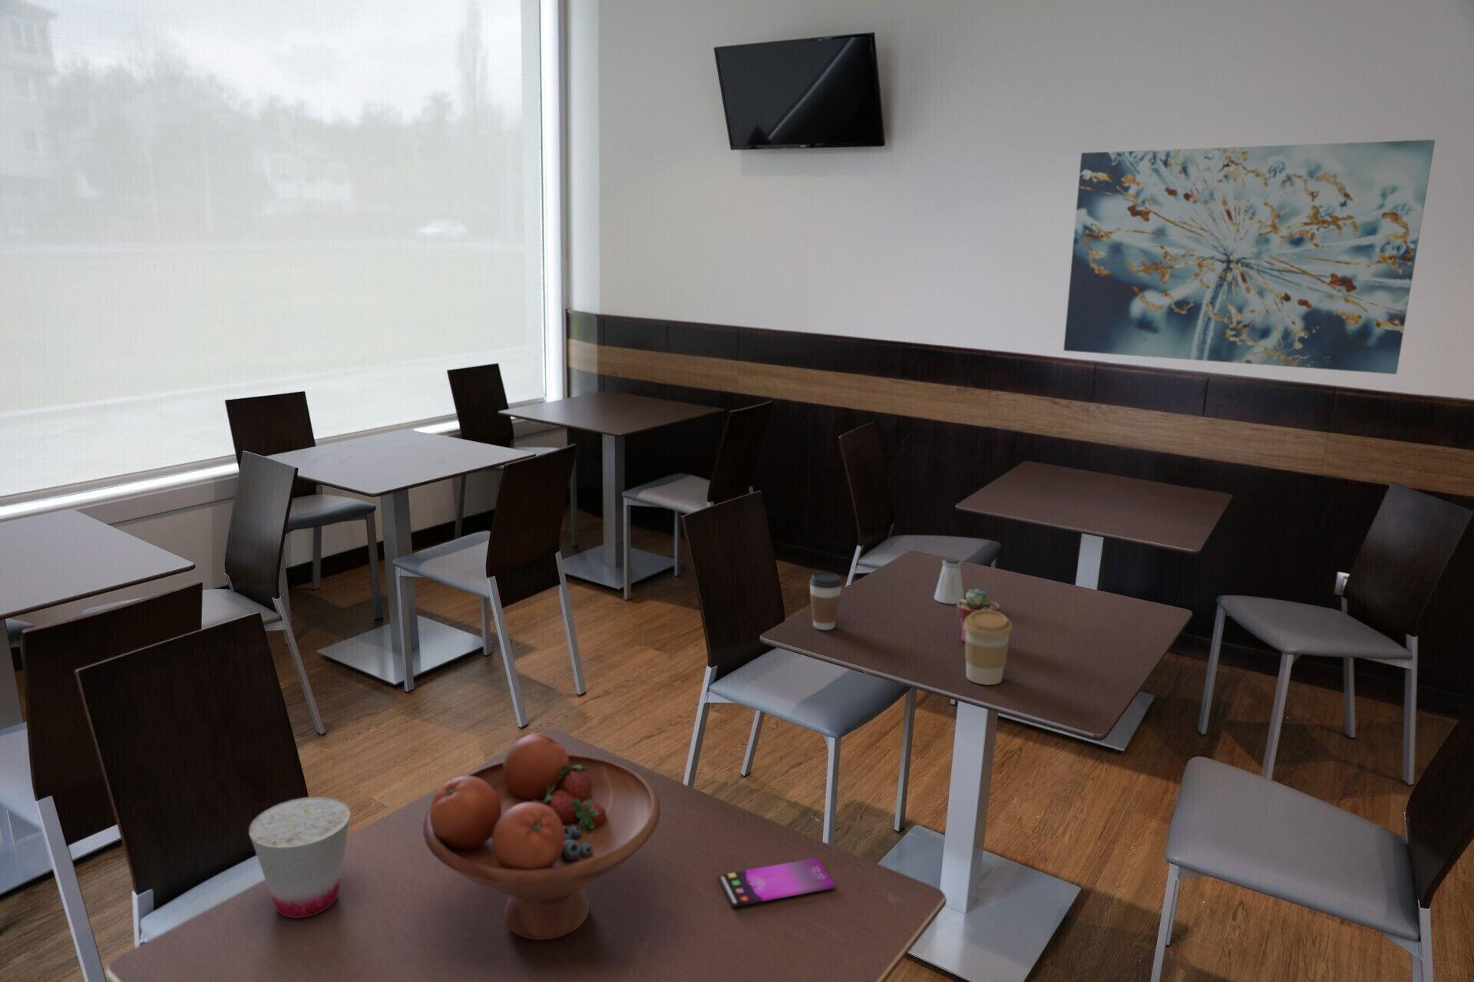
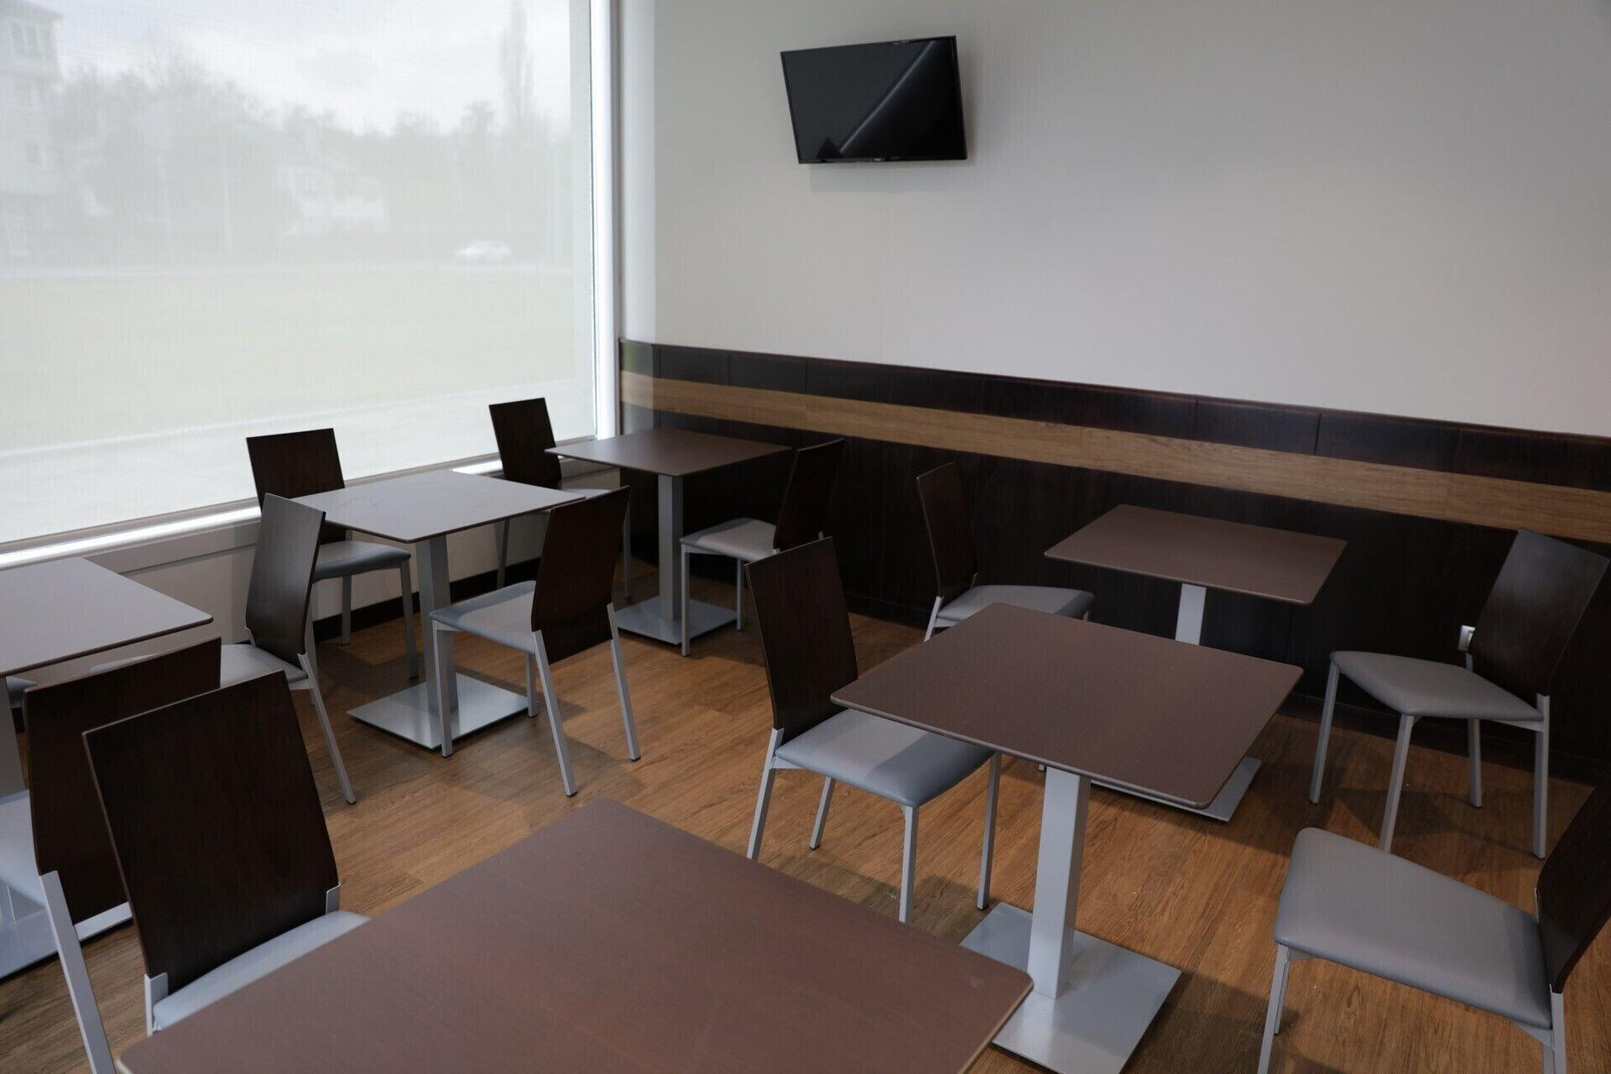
- fruit bowl [422,732,661,940]
- saltshaker [933,556,965,605]
- smartphone [717,858,836,907]
- potted succulent [956,589,1000,643]
- coffee cup [964,609,1013,686]
- cup [248,797,351,918]
- coffee cup [808,571,843,630]
- wall art [1063,139,1436,375]
